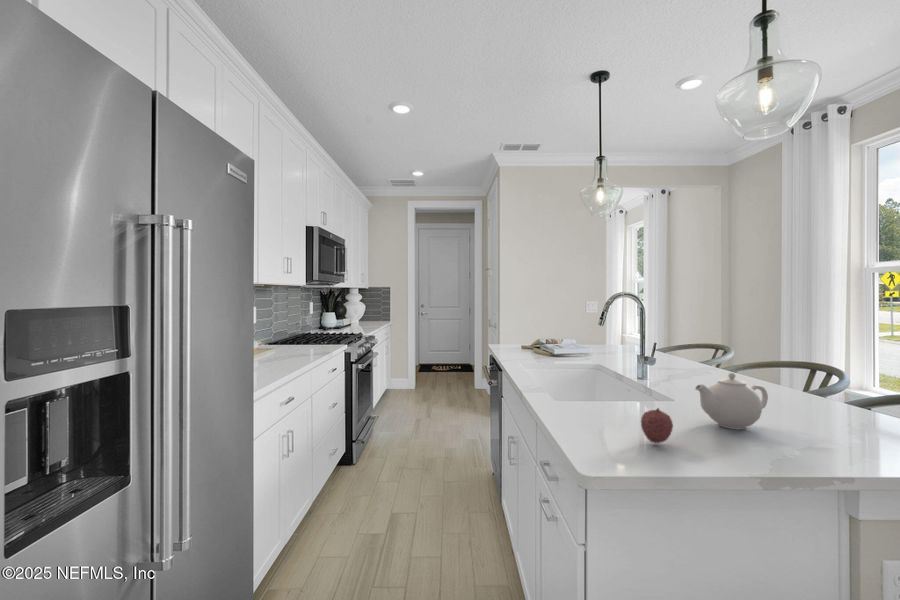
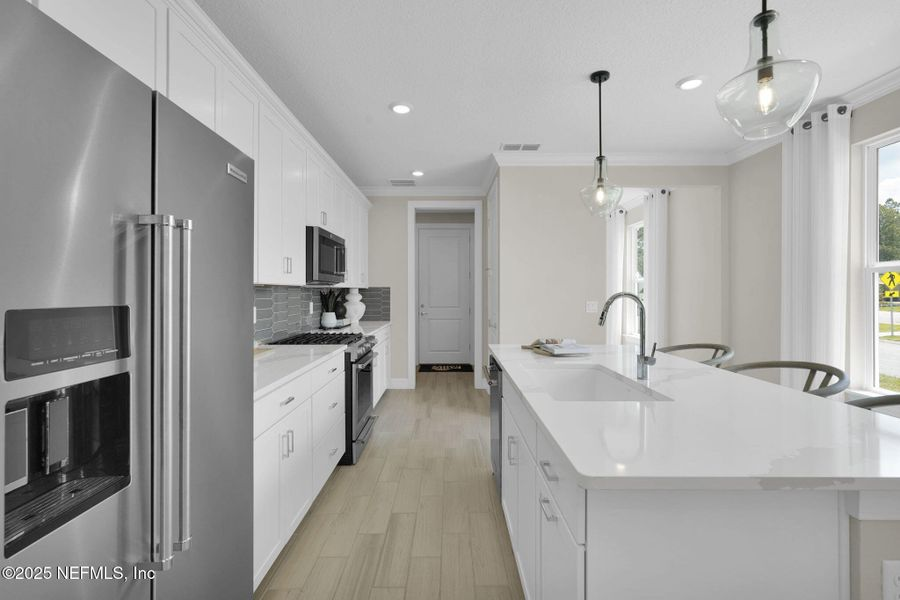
- fruit [640,407,674,444]
- teapot [694,372,769,430]
